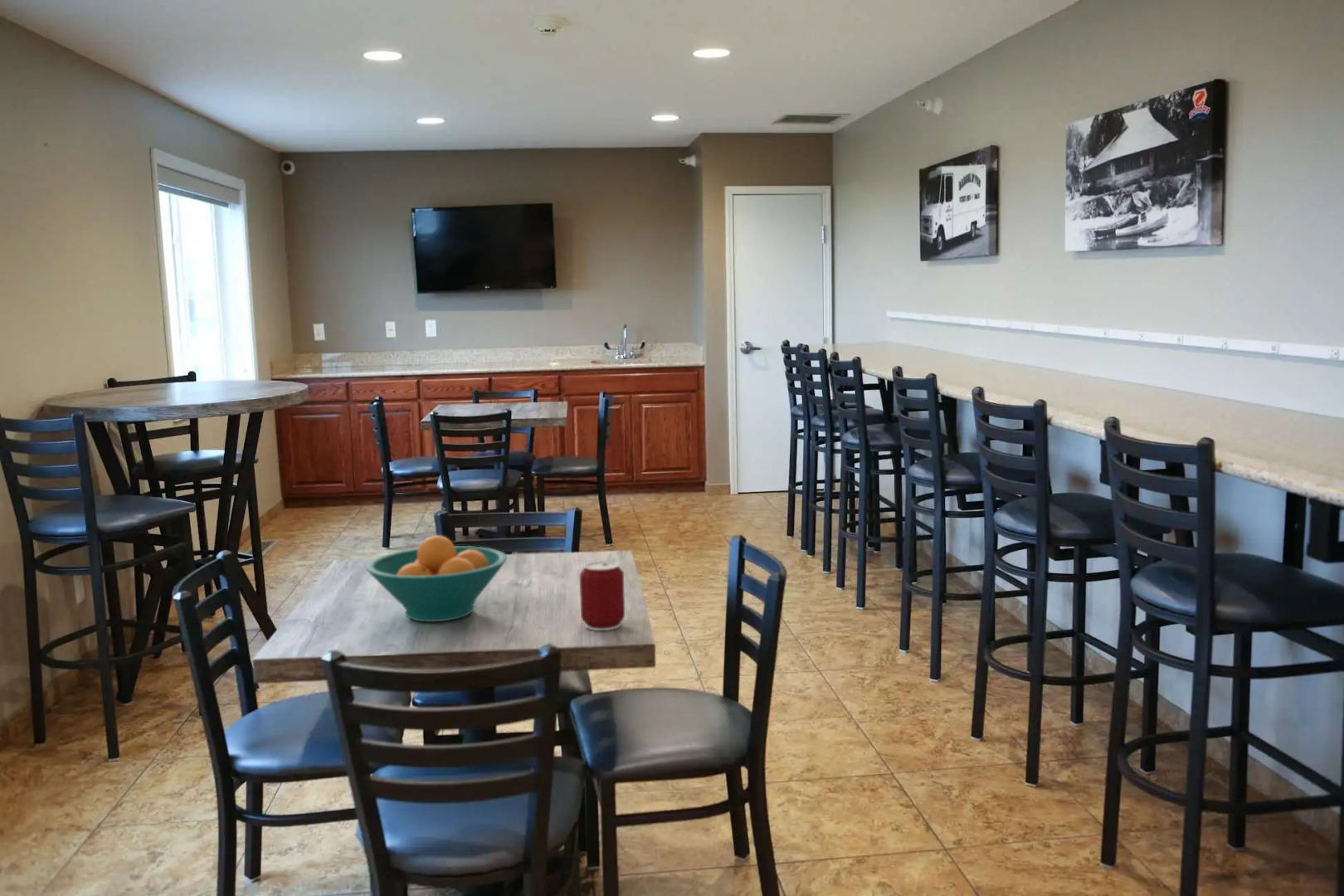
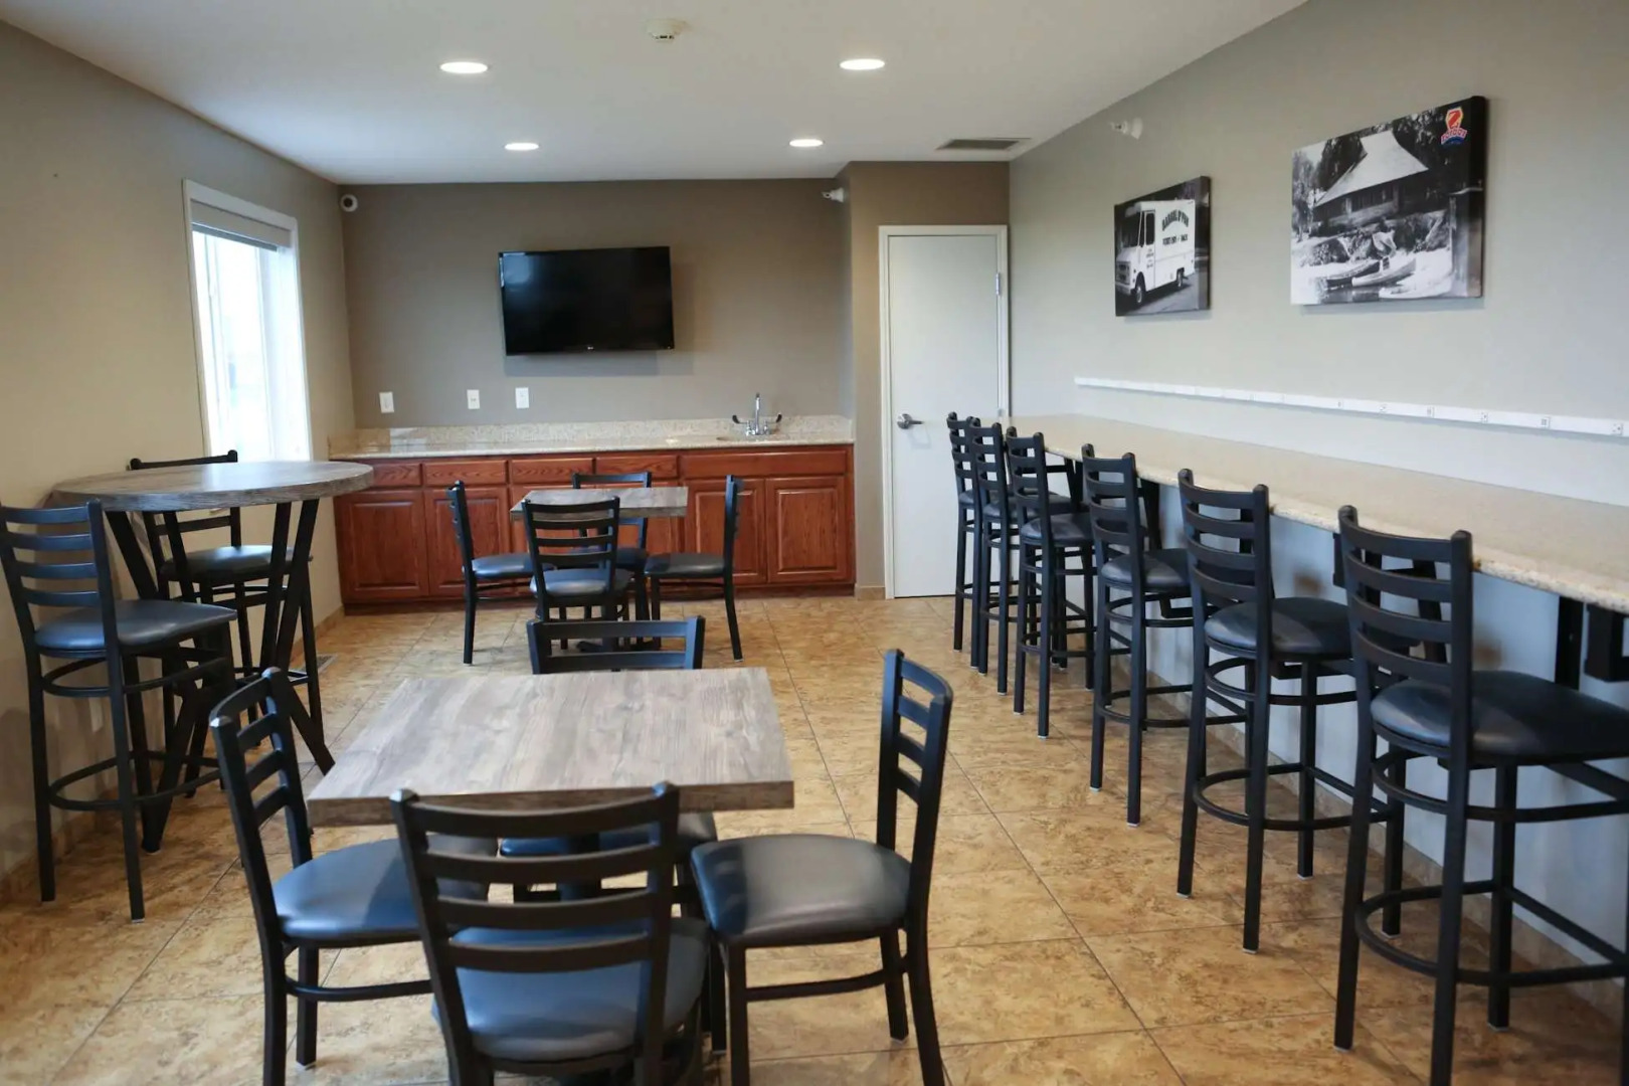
- fruit bowl [365,534,508,623]
- can [579,560,626,631]
